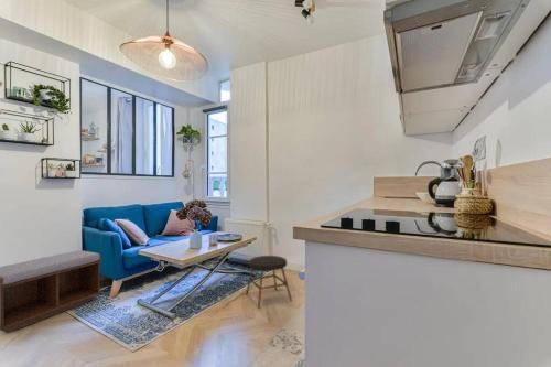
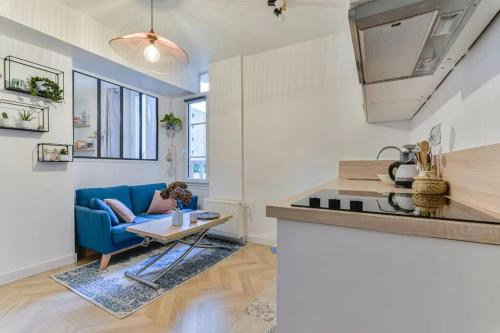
- bench [0,249,102,334]
- stool [245,255,293,309]
